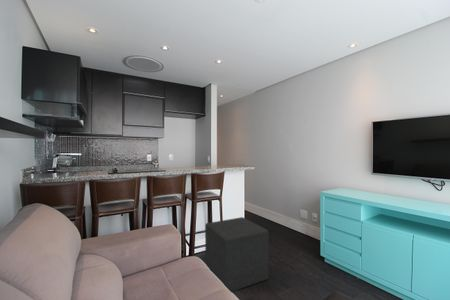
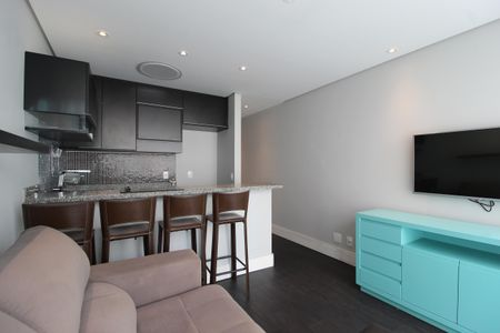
- ottoman [204,216,270,293]
